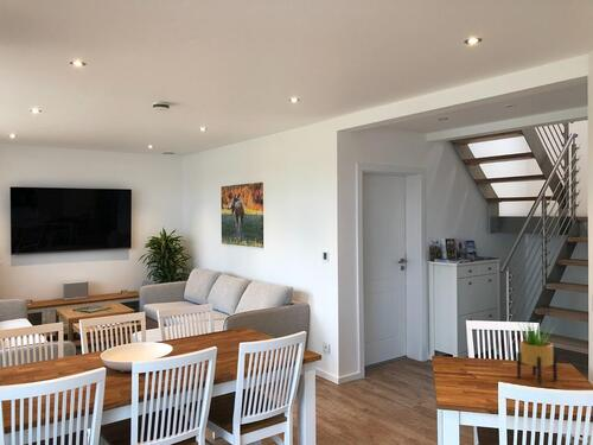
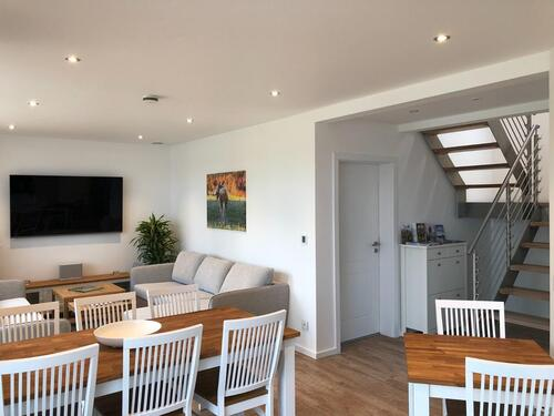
- potted plant [516,316,559,386]
